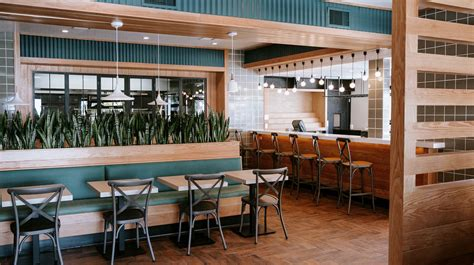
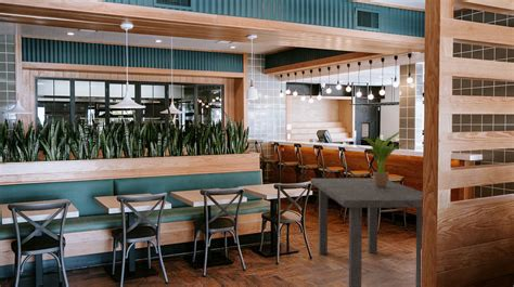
+ dining table [309,178,424,287]
+ potted plant [355,129,404,187]
